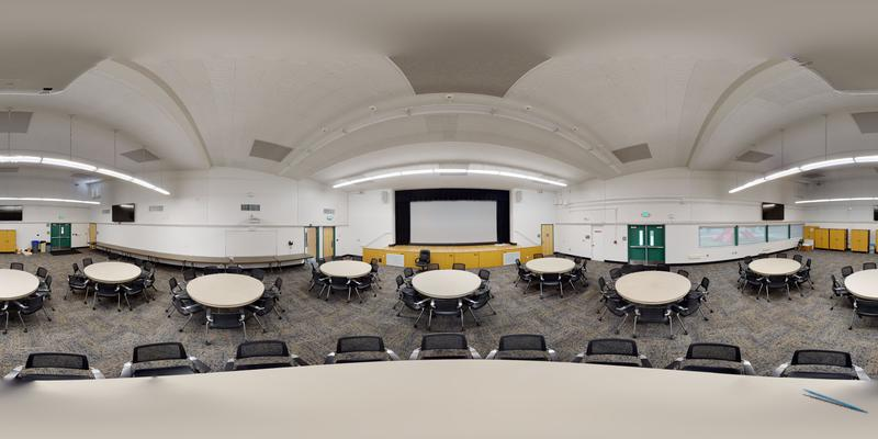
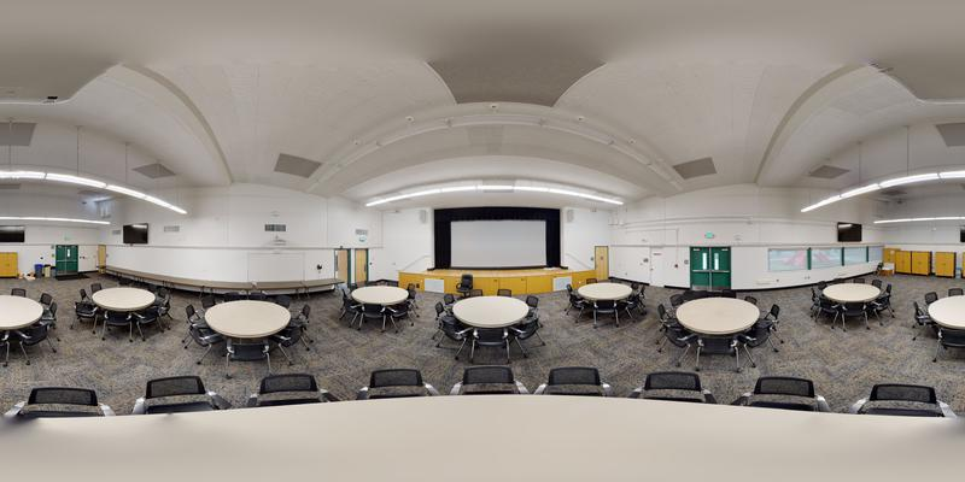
- pen [801,387,869,414]
